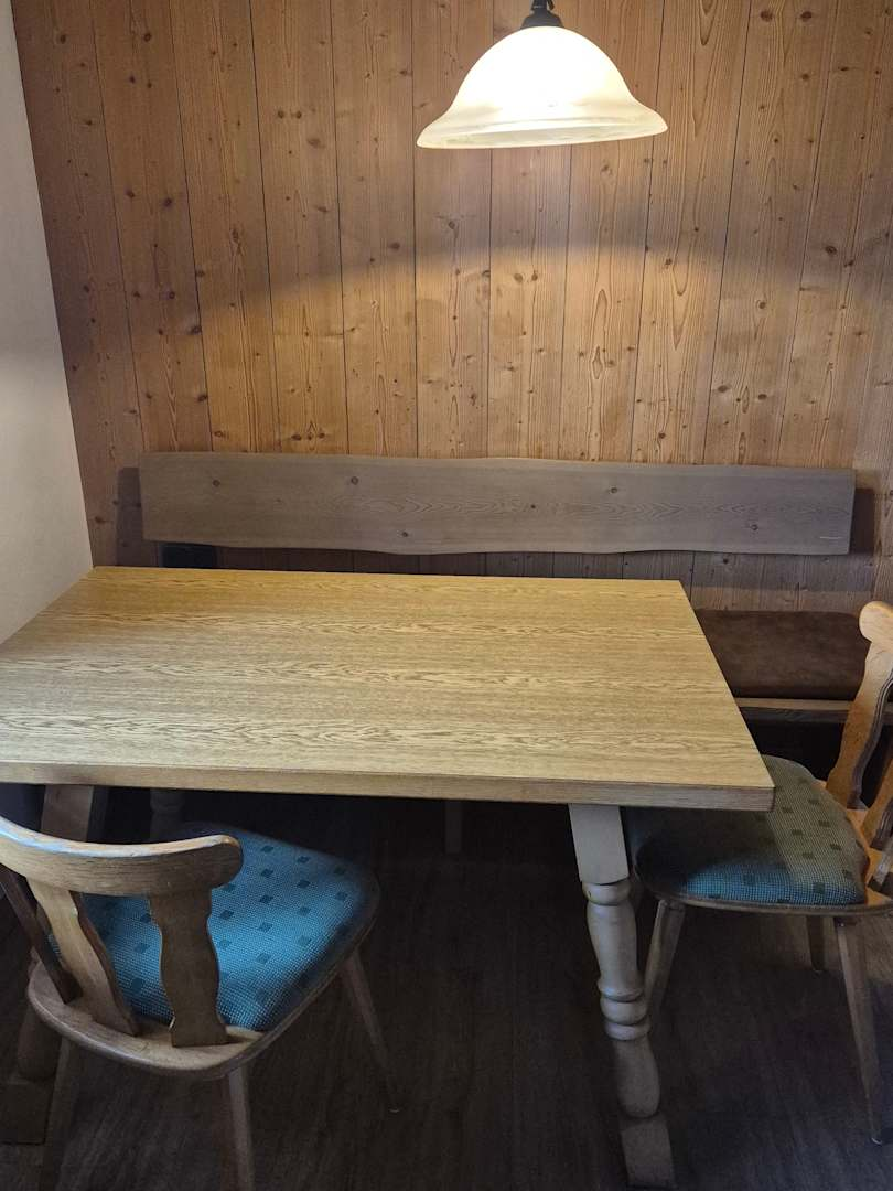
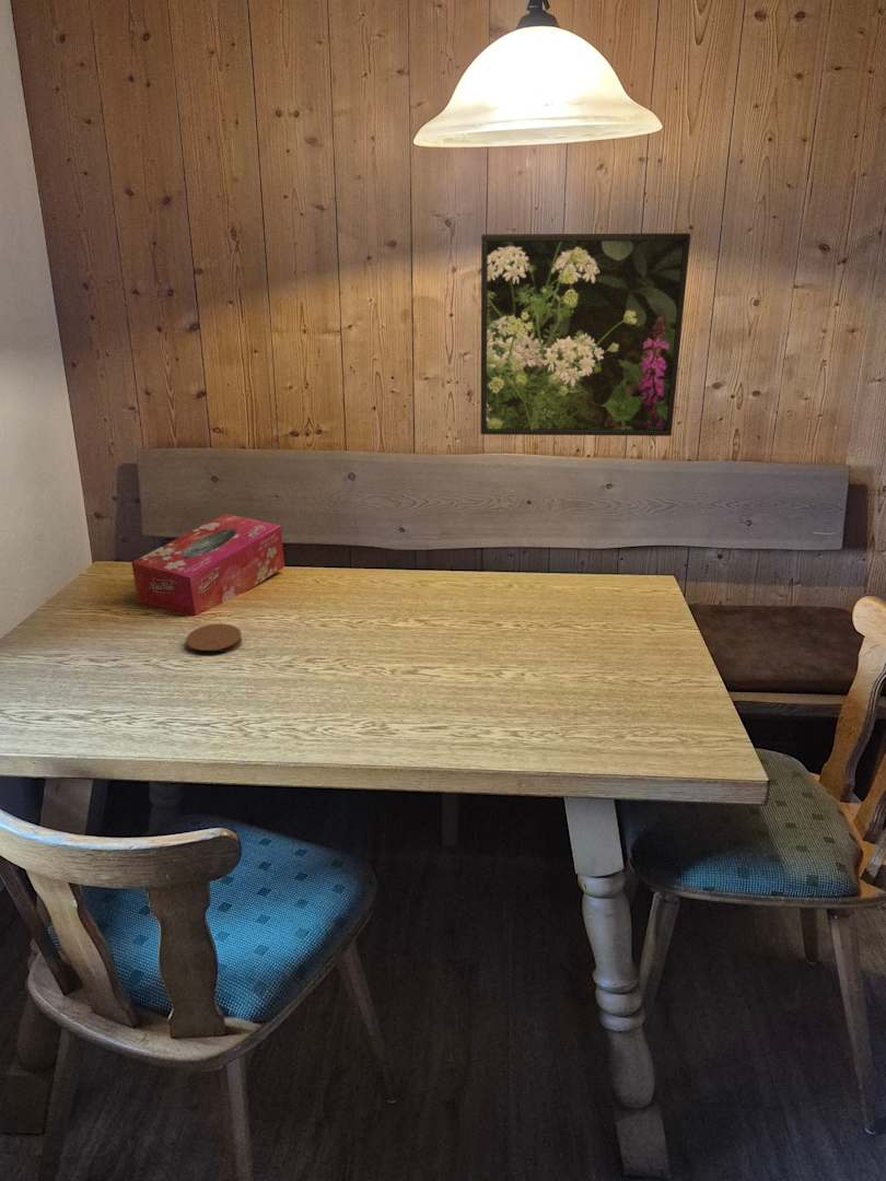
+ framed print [479,232,691,437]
+ coaster [185,622,243,654]
+ tissue box [130,513,285,617]
